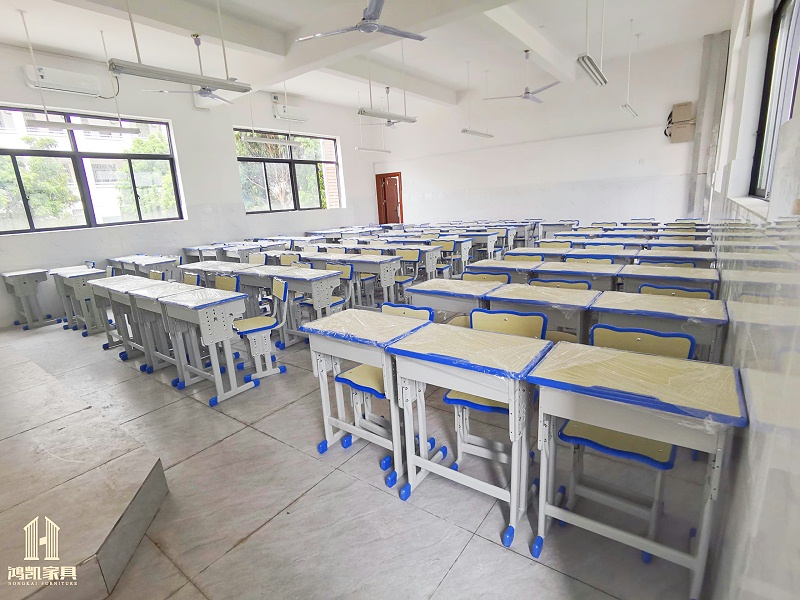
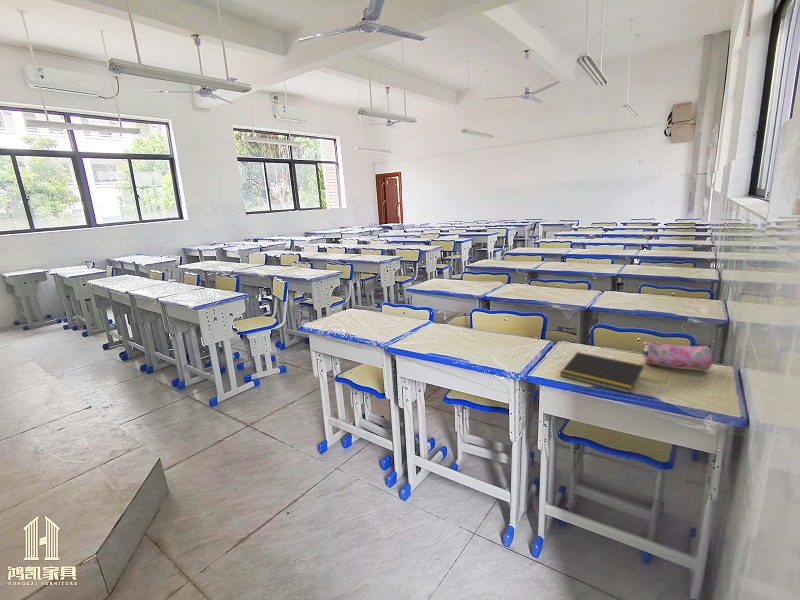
+ pencil case [642,341,713,371]
+ notepad [559,351,645,394]
